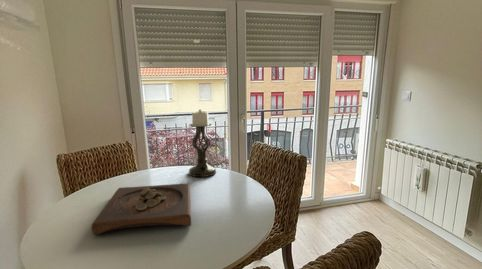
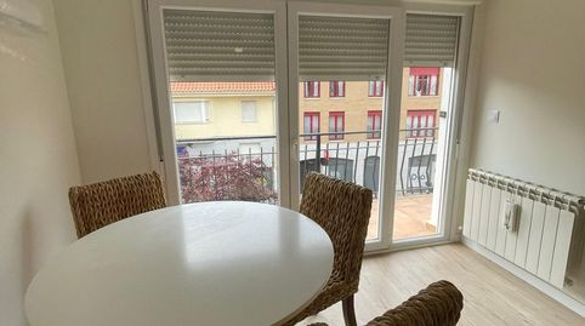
- wooden tray [91,182,192,236]
- candle holder [188,109,217,178]
